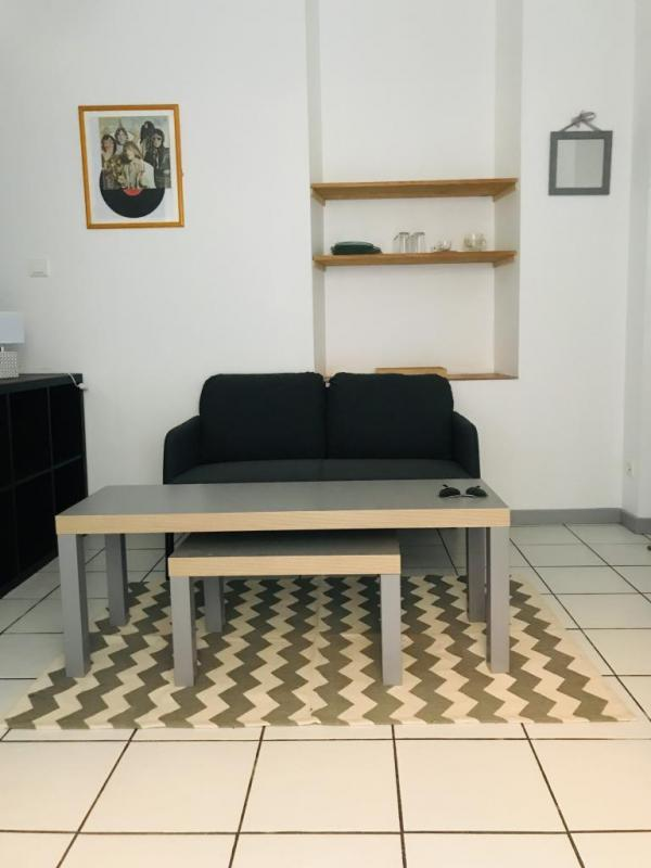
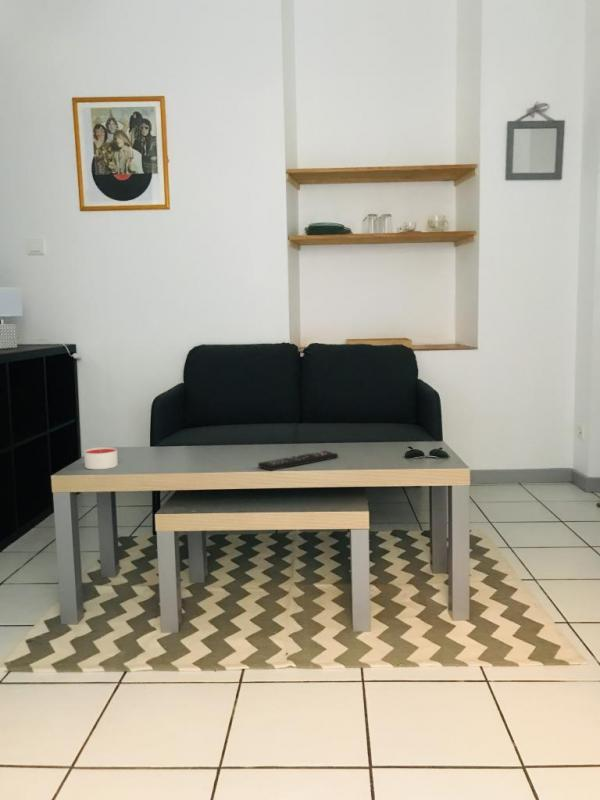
+ remote control [257,449,339,471]
+ candle [83,446,119,470]
